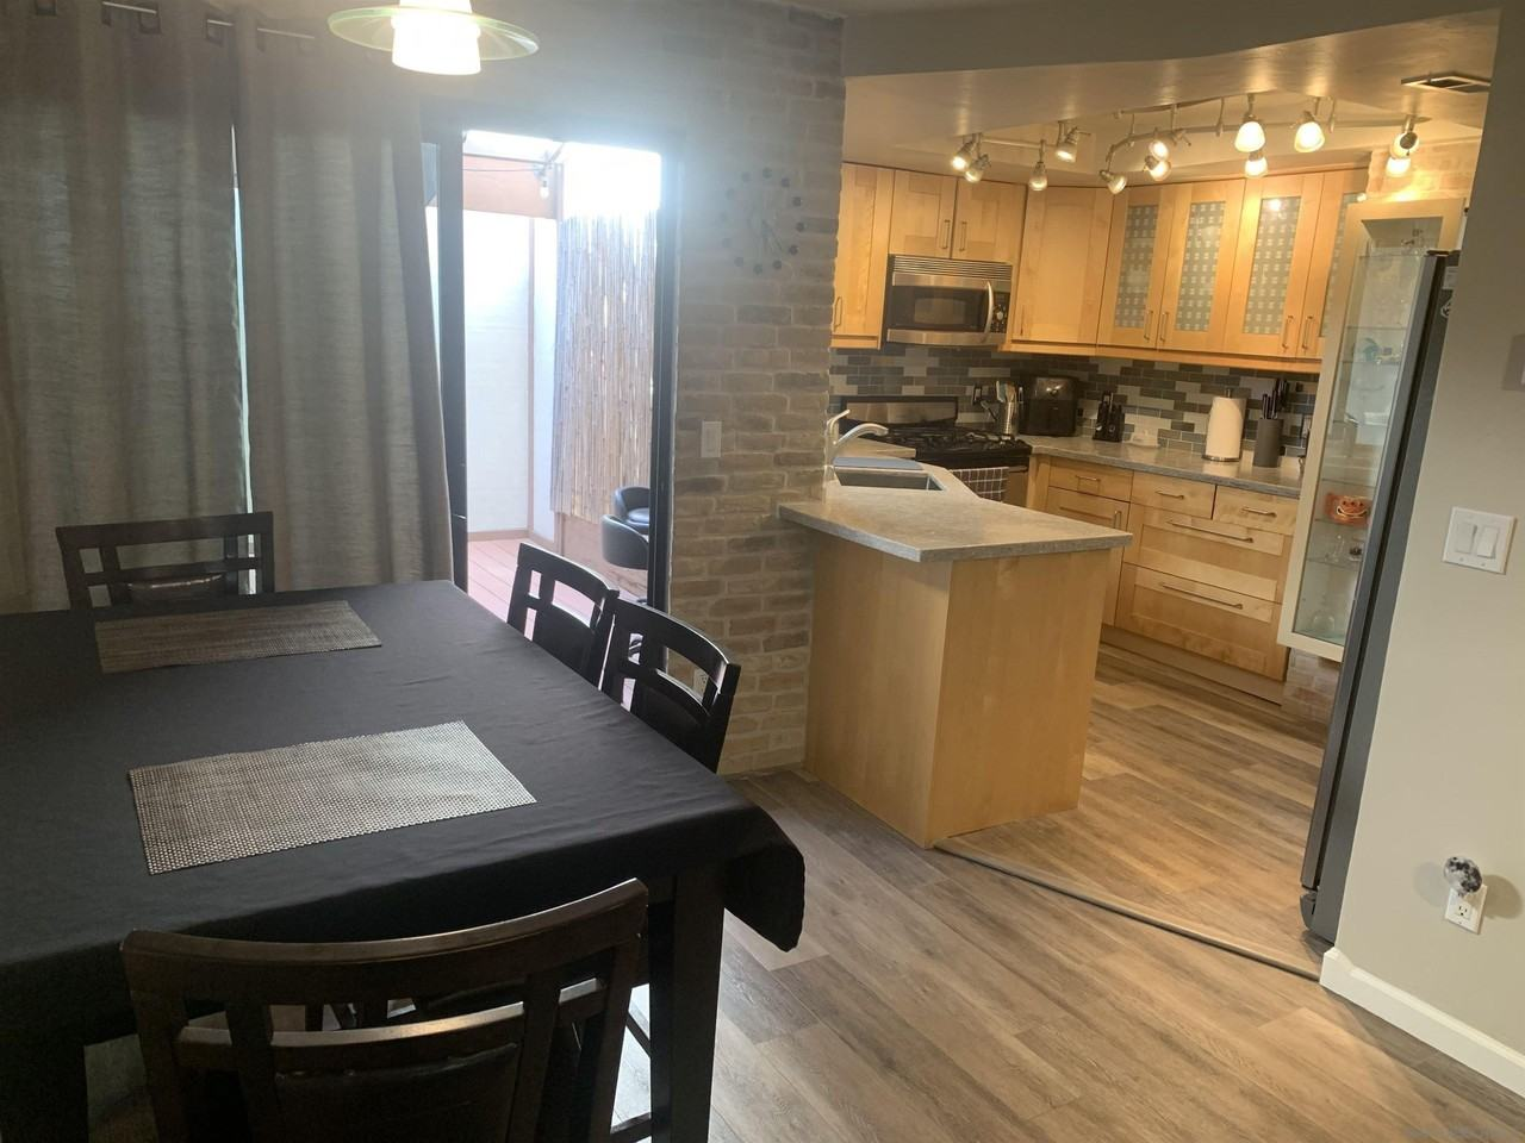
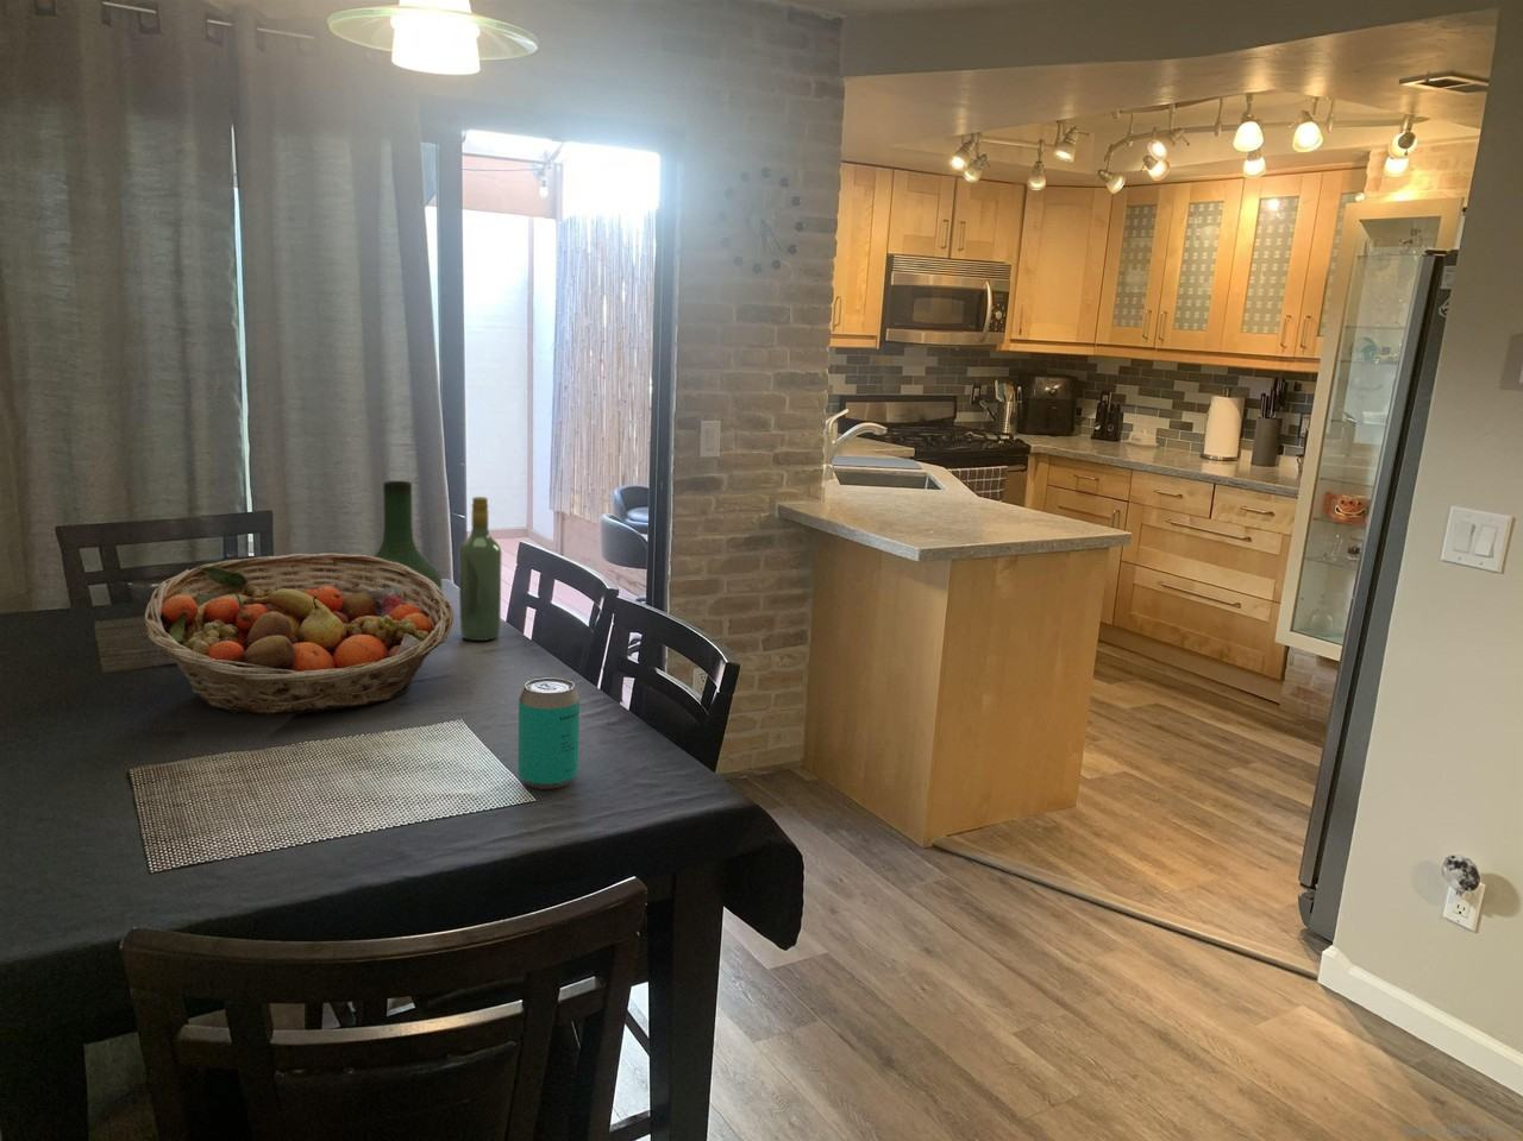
+ wine bottle [458,496,504,641]
+ vase [373,481,444,603]
+ beverage can [517,676,580,790]
+ fruit basket [144,553,455,717]
